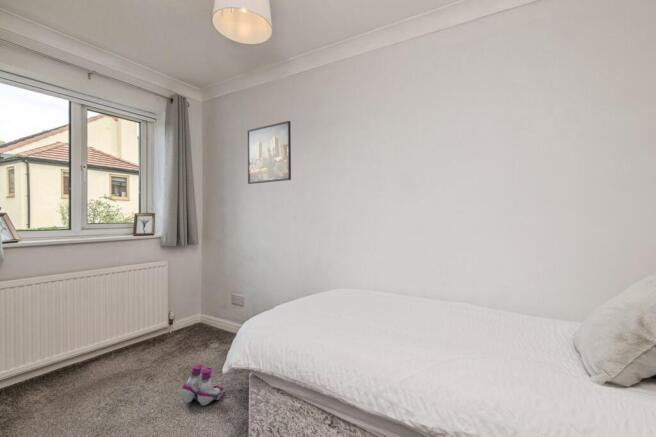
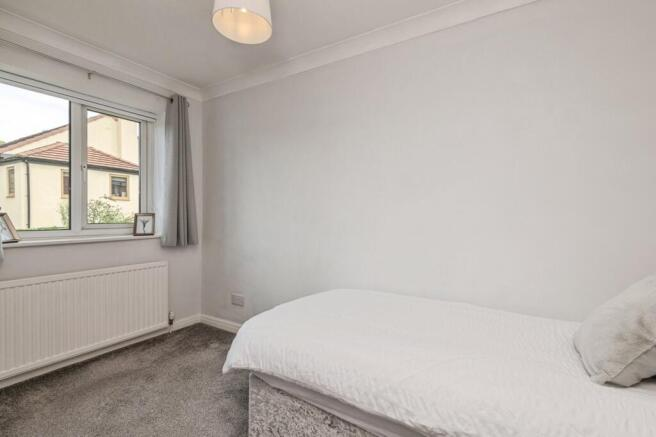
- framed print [247,120,292,185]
- boots [181,364,224,407]
